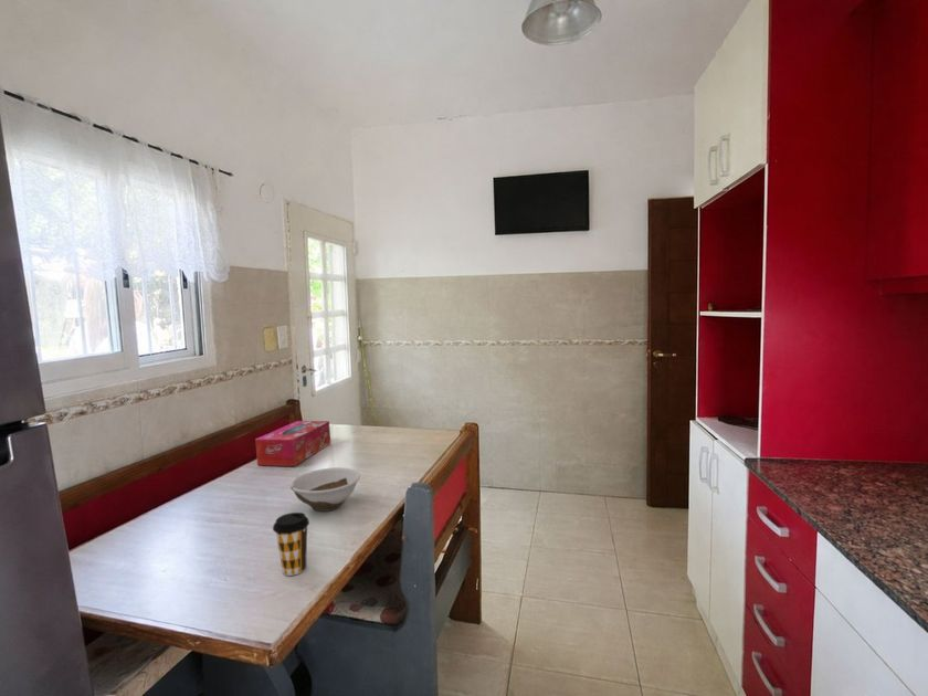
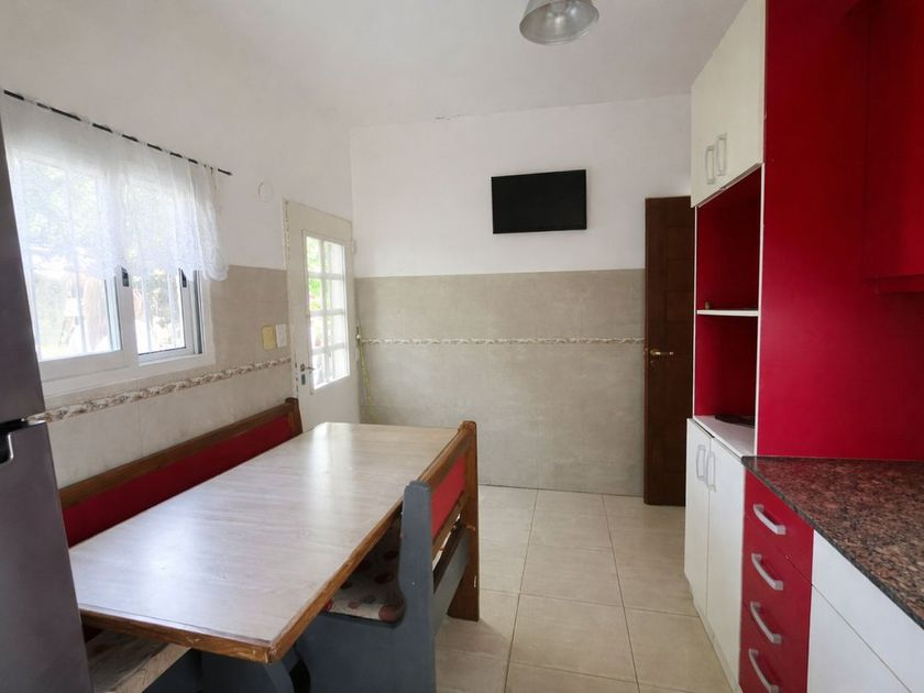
- tissue box [254,420,331,467]
- coffee cup [272,512,310,577]
- bowl [289,466,361,513]
